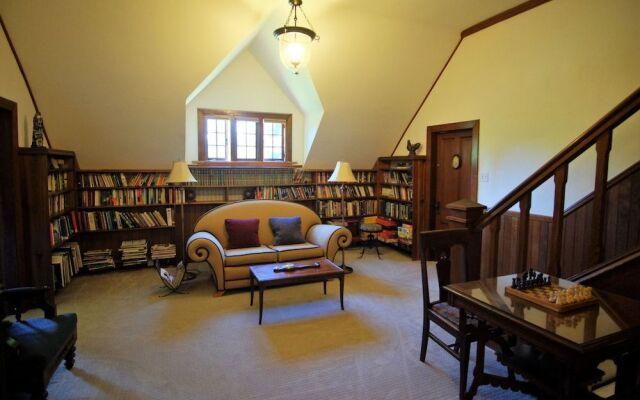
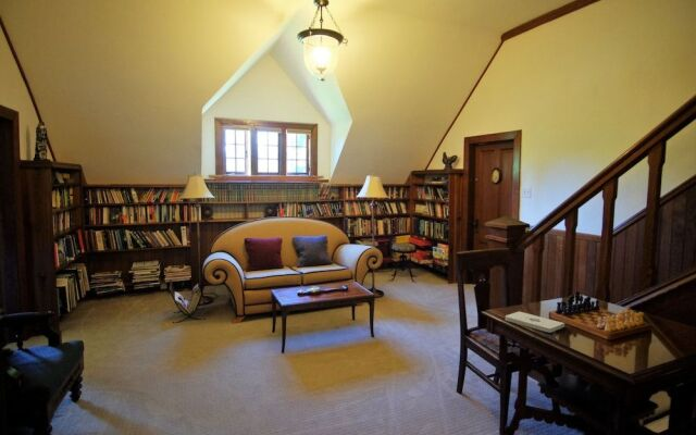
+ notepad [505,311,566,334]
